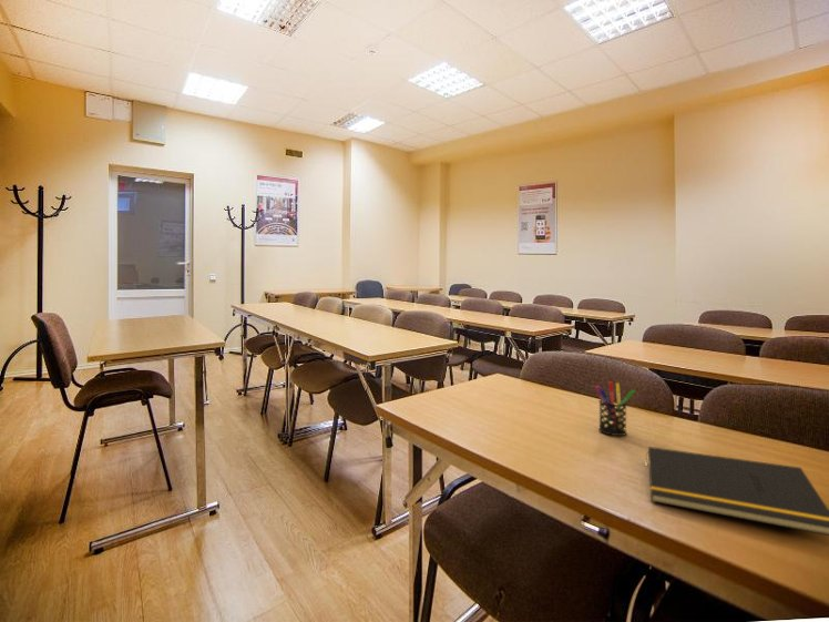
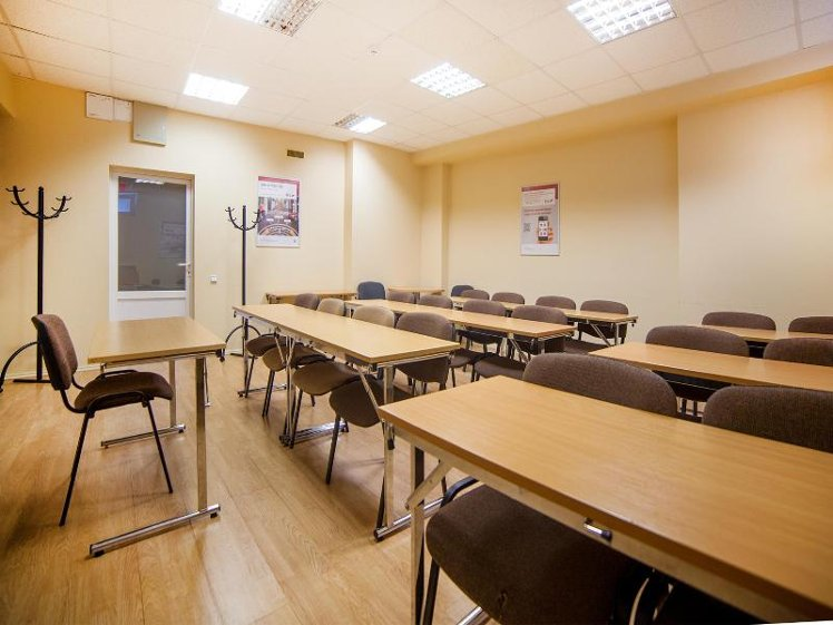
- pen holder [594,380,636,437]
- notepad [645,446,829,537]
